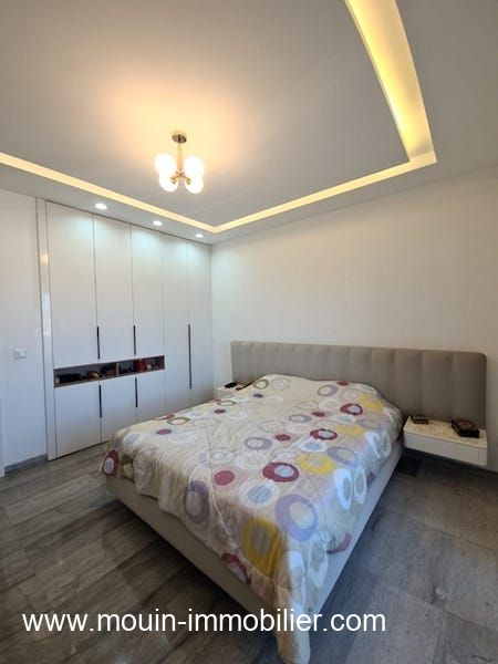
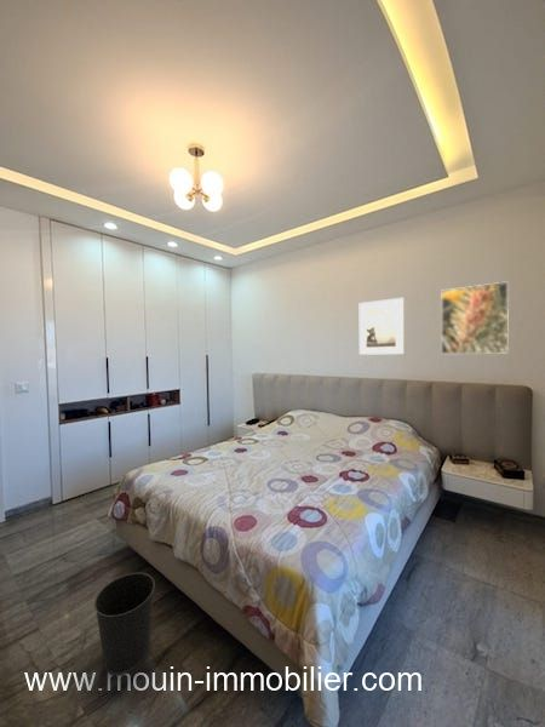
+ wastebasket [93,572,156,676]
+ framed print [440,280,510,355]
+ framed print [358,297,406,356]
